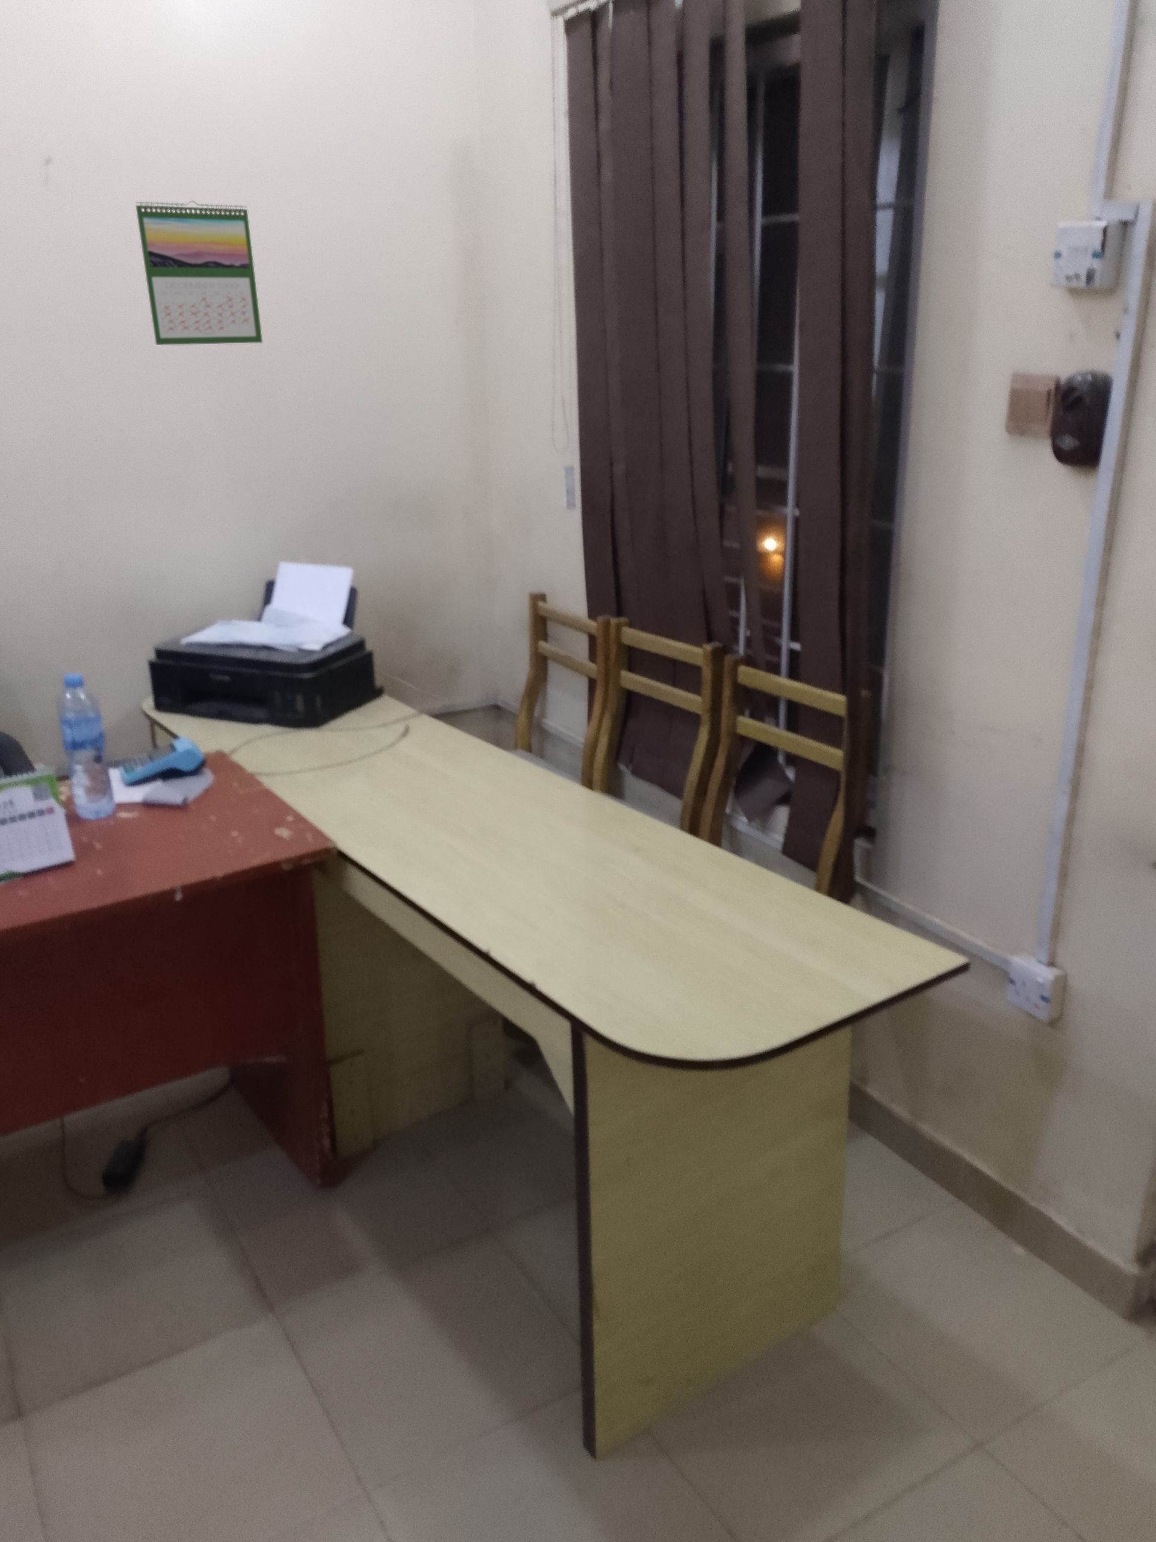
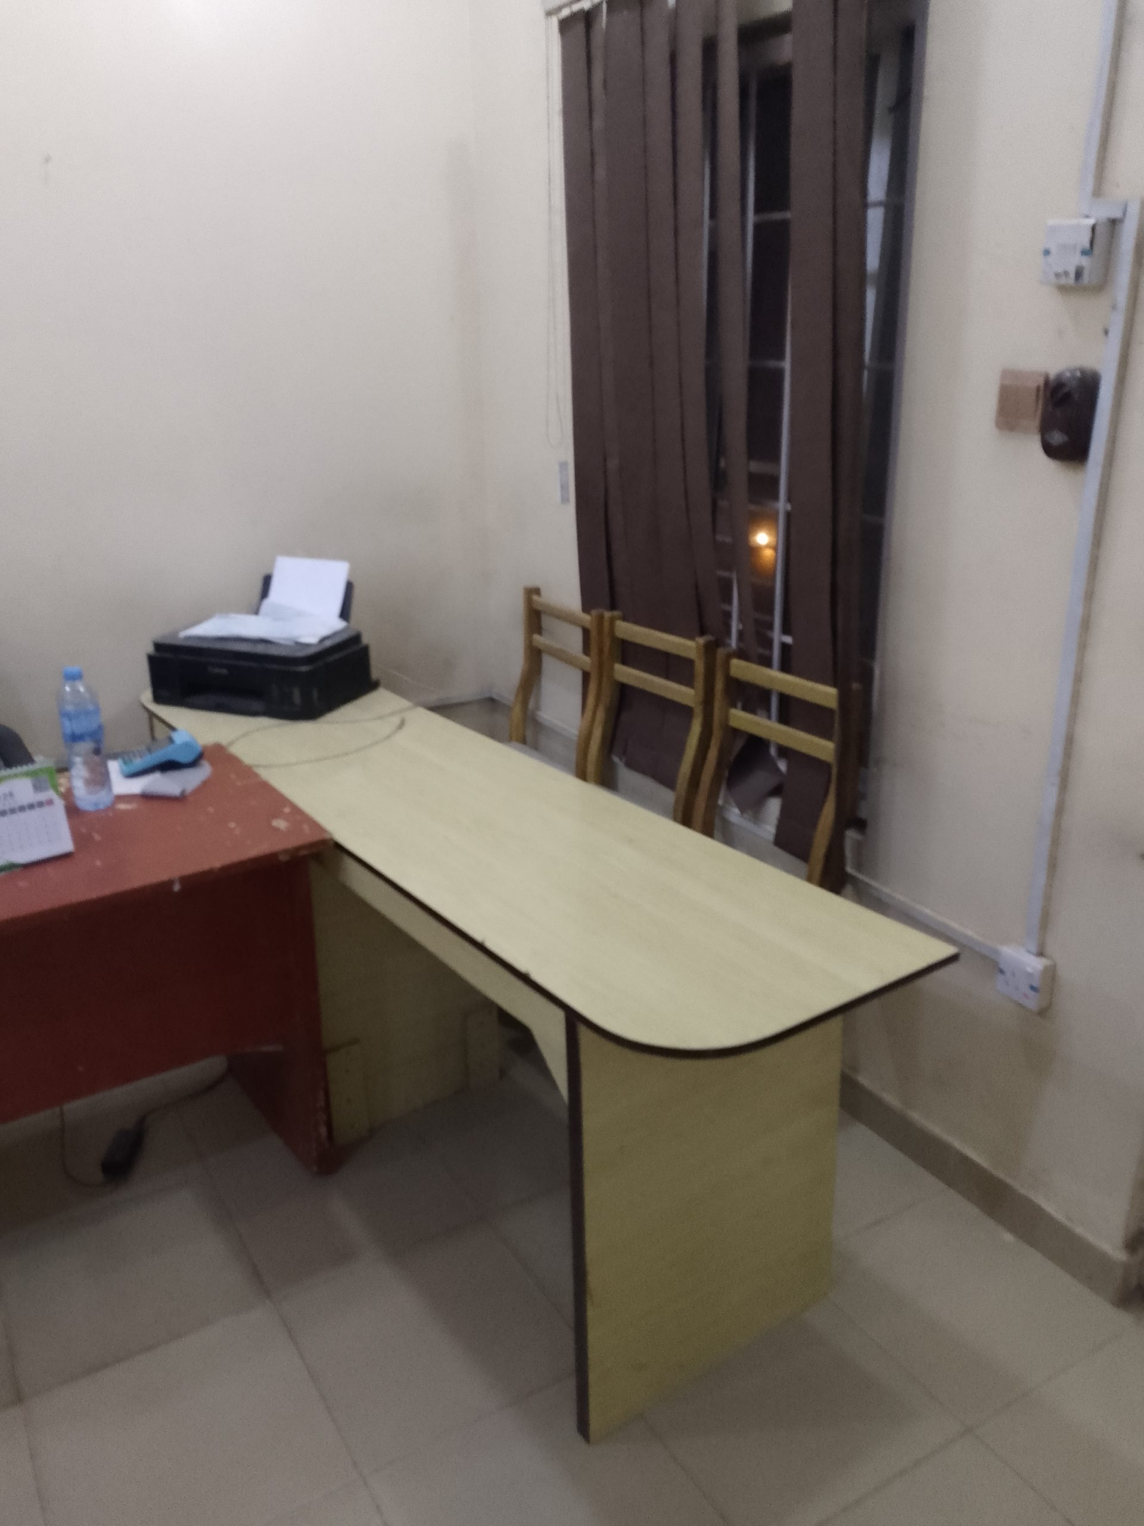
- calendar [135,200,264,346]
